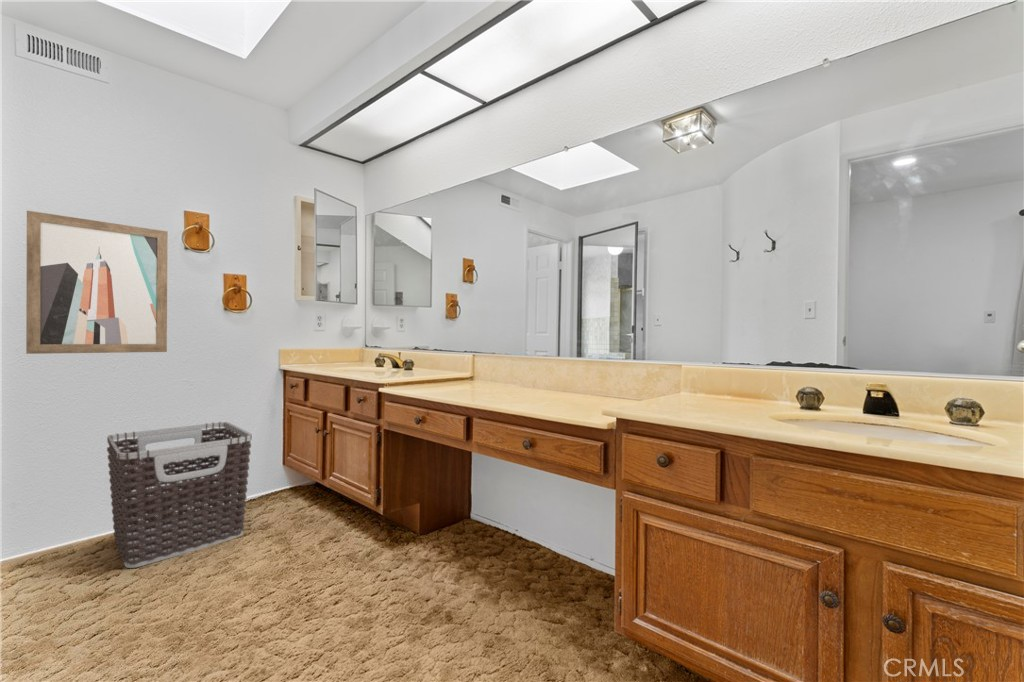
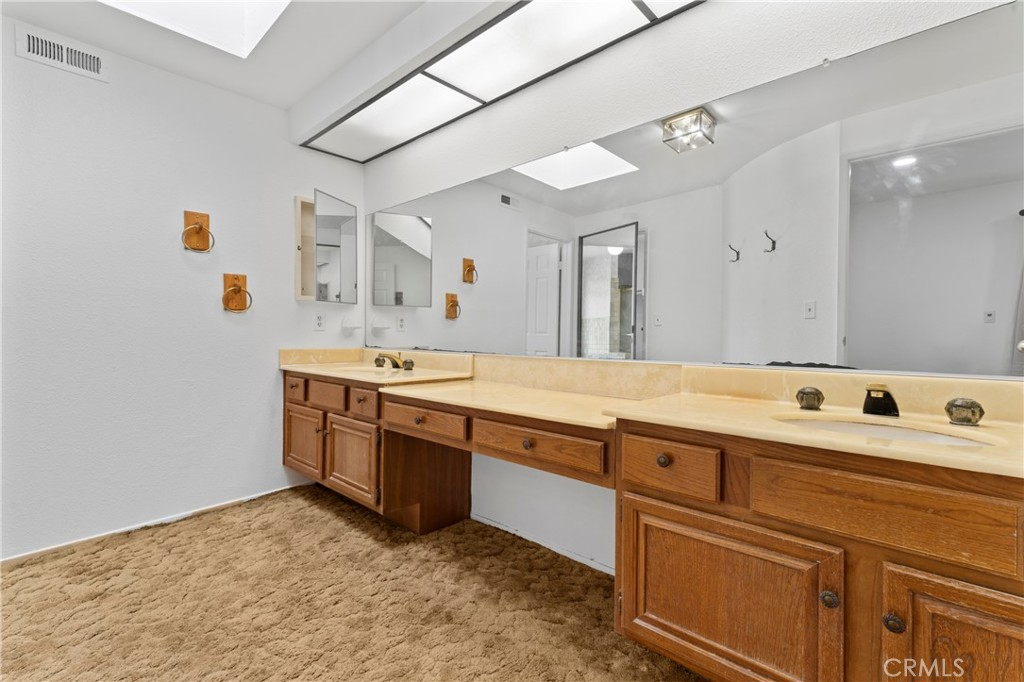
- clothes hamper [106,421,253,569]
- wall art [25,210,169,355]
